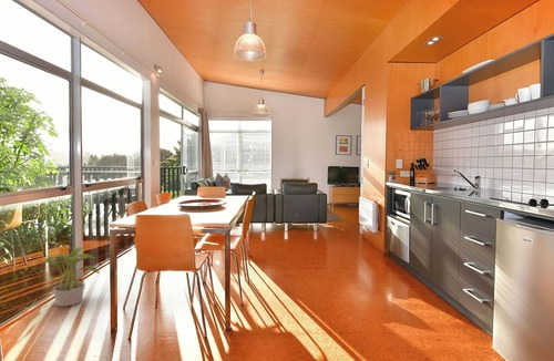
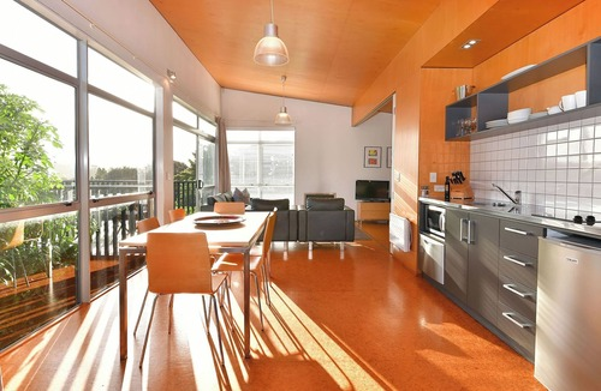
- potted plant [40,246,101,308]
